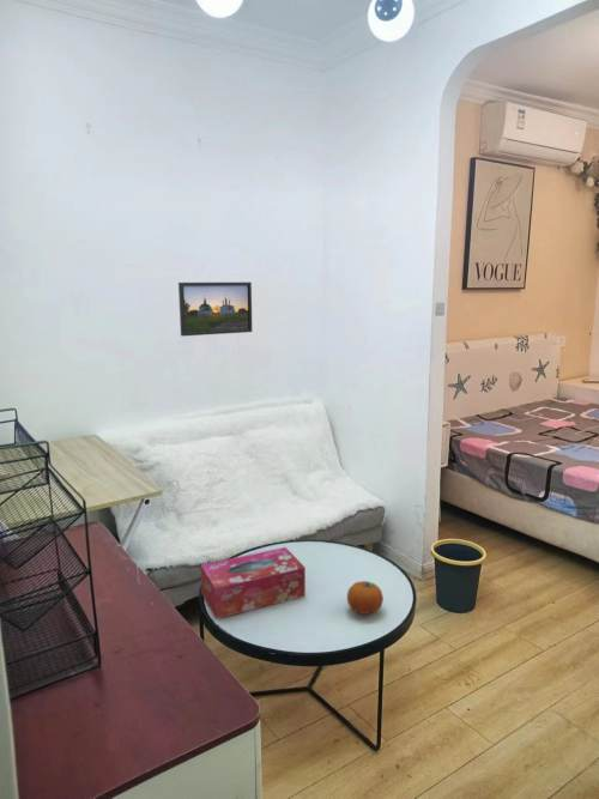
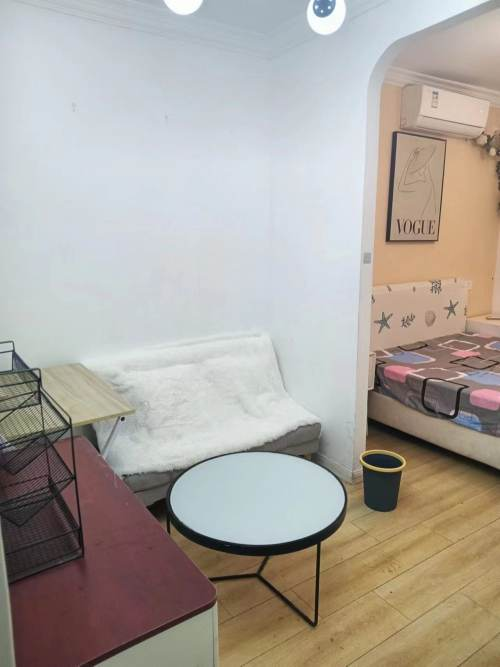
- tissue box [200,546,307,621]
- fruit [346,580,385,616]
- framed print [177,282,254,338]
